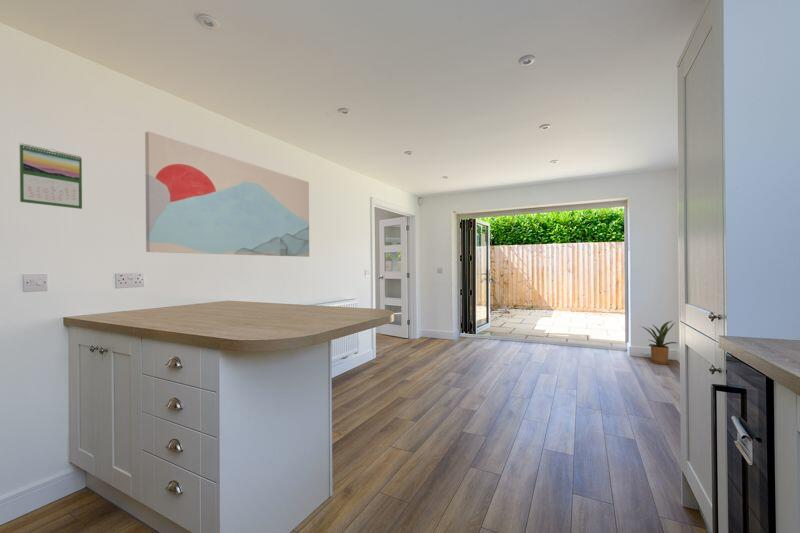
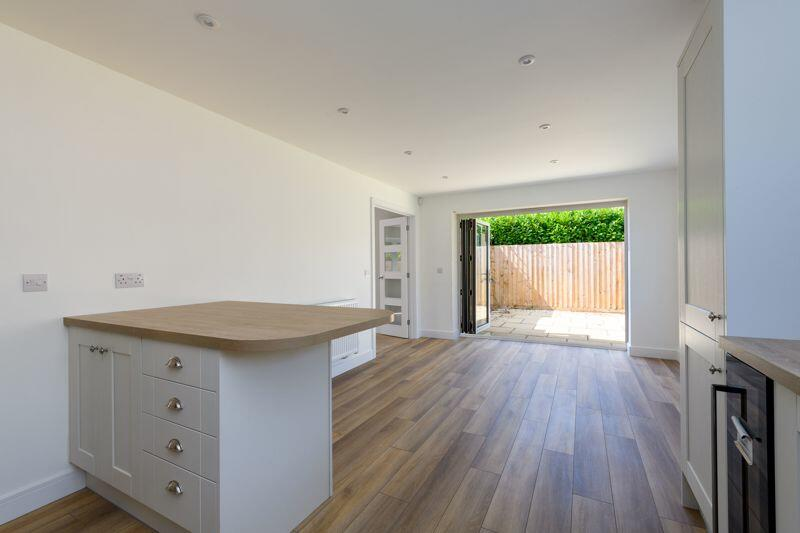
- calendar [19,142,83,210]
- wall art [144,130,310,258]
- house plant [639,320,677,365]
